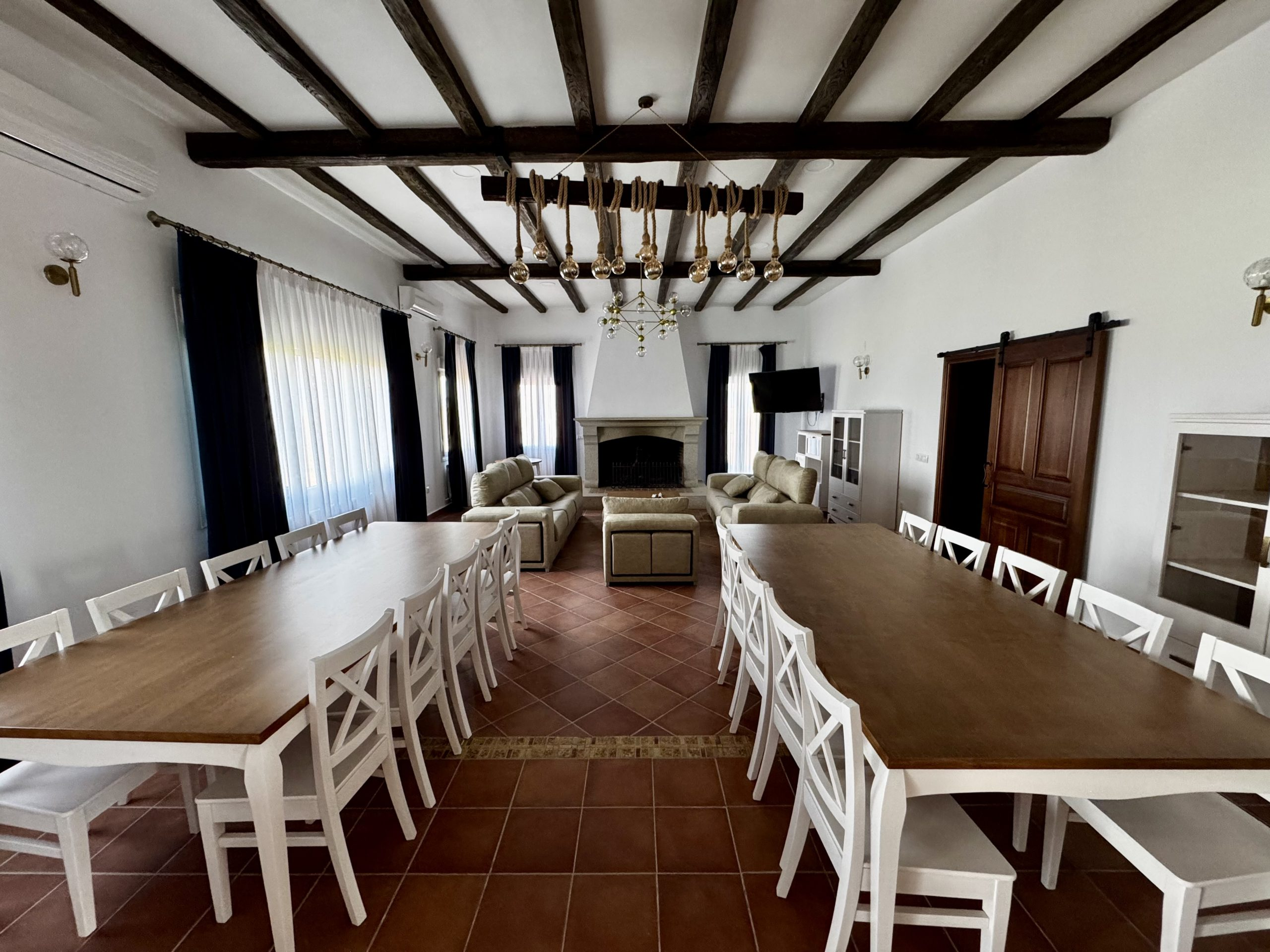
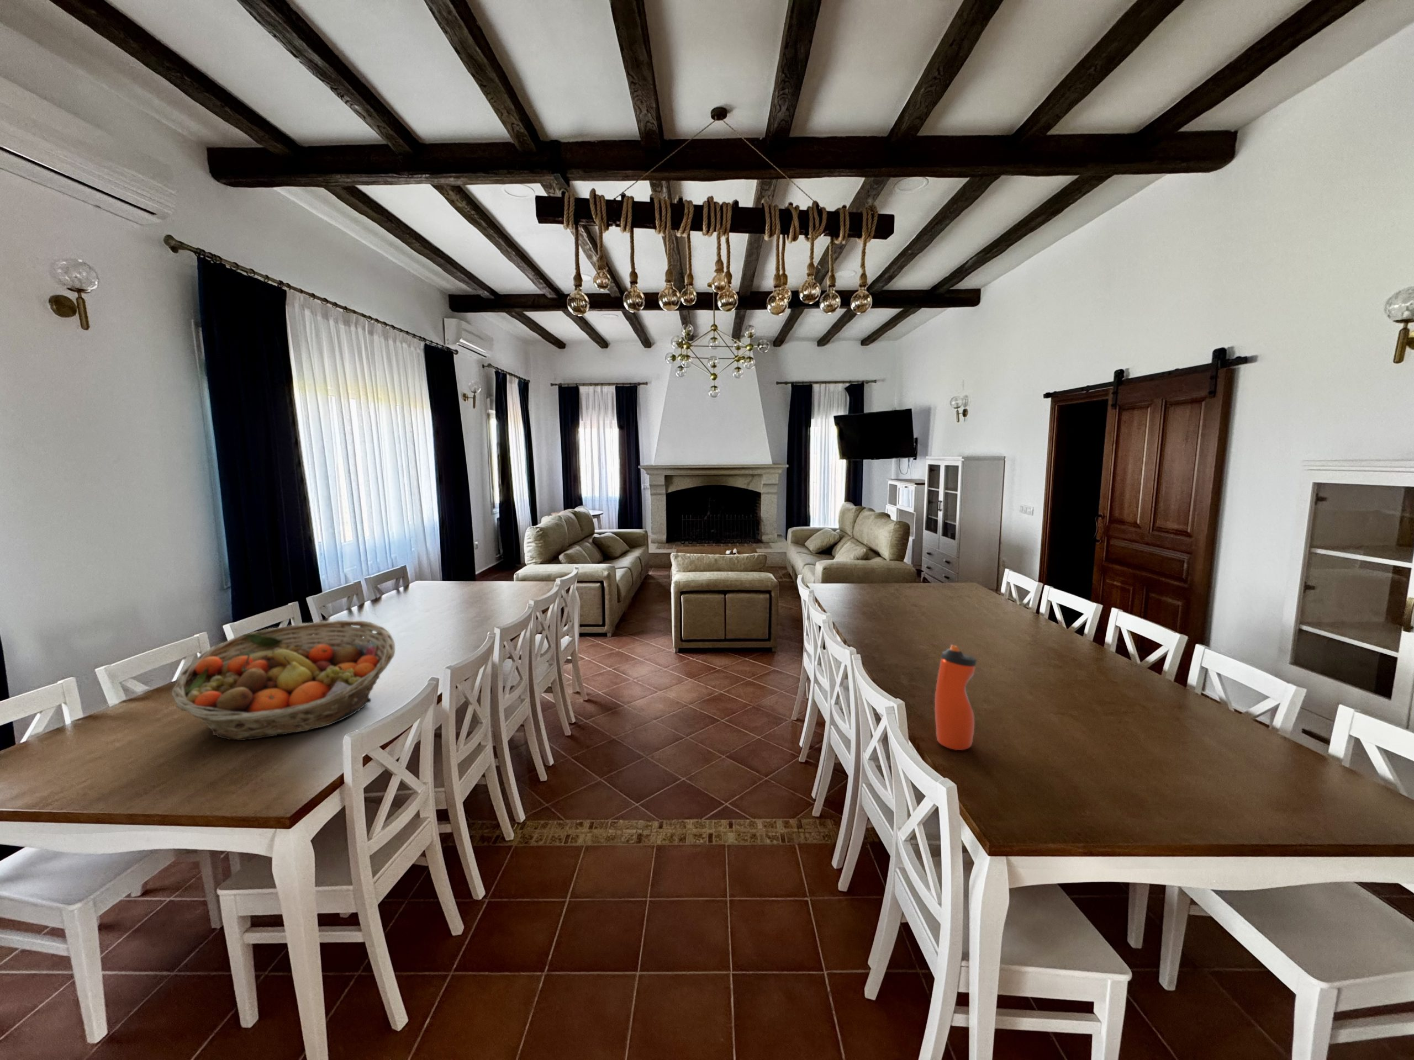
+ water bottle [934,645,978,750]
+ fruit basket [170,619,395,740]
